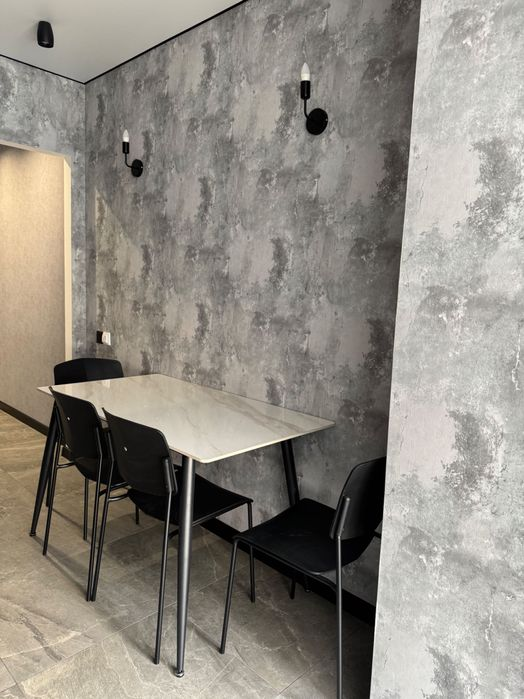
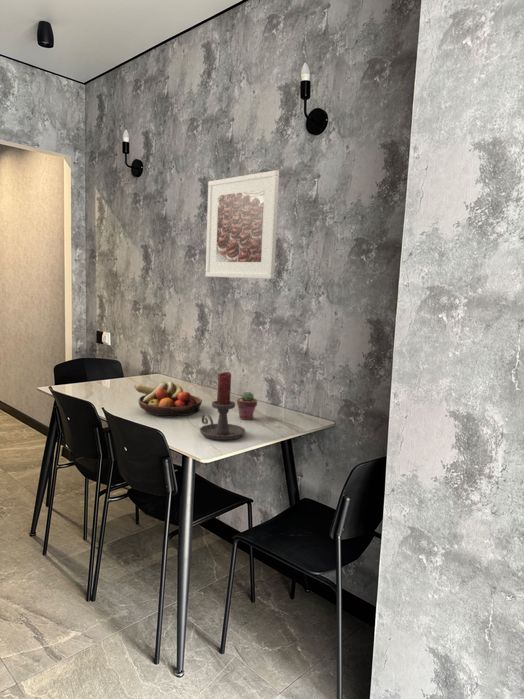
+ potted succulent [236,391,258,421]
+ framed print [205,170,280,280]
+ fruit bowl [133,381,203,417]
+ candle holder [199,371,246,441]
